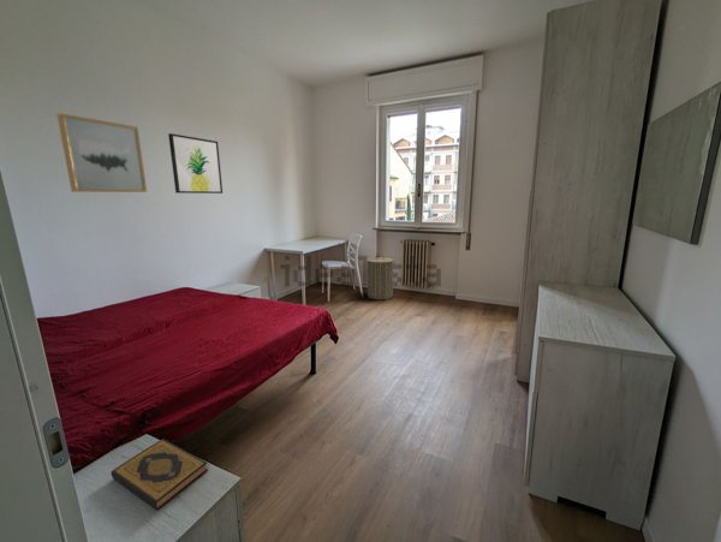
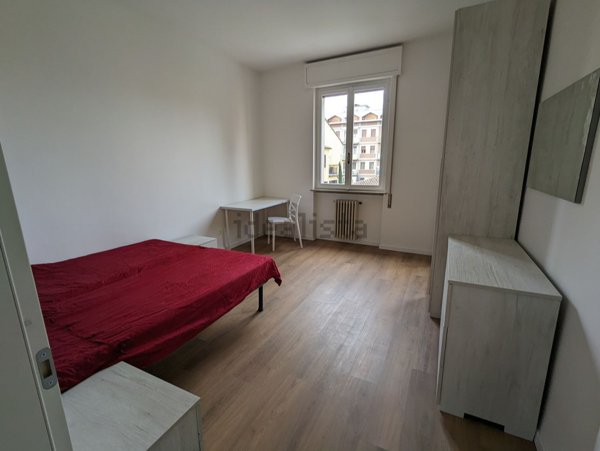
- laundry hamper [365,252,397,300]
- wall art [167,132,224,195]
- wall art [56,112,148,193]
- hardback book [111,437,209,511]
